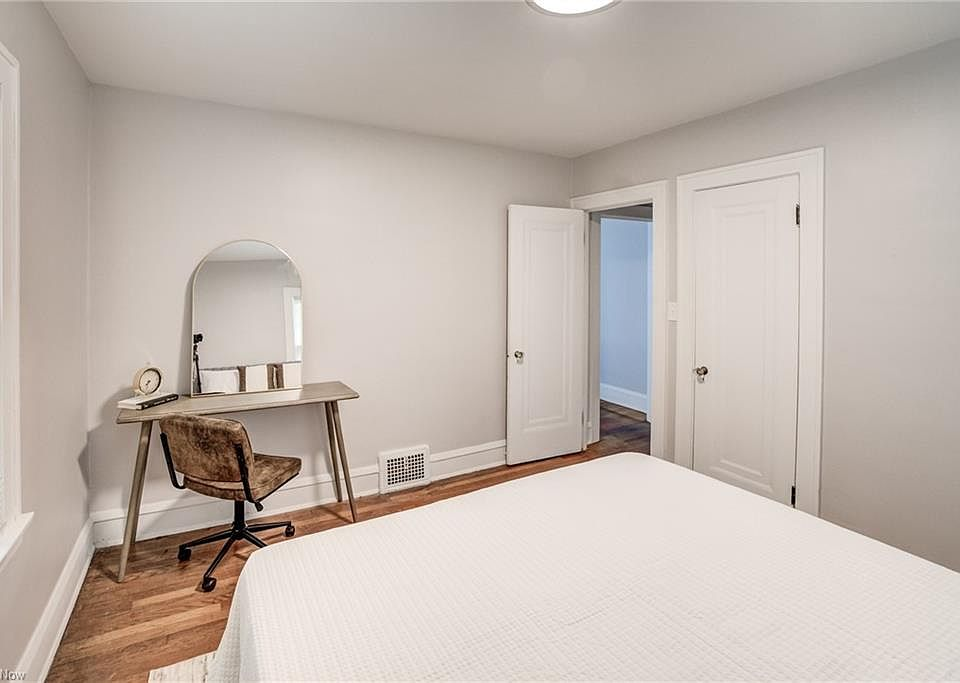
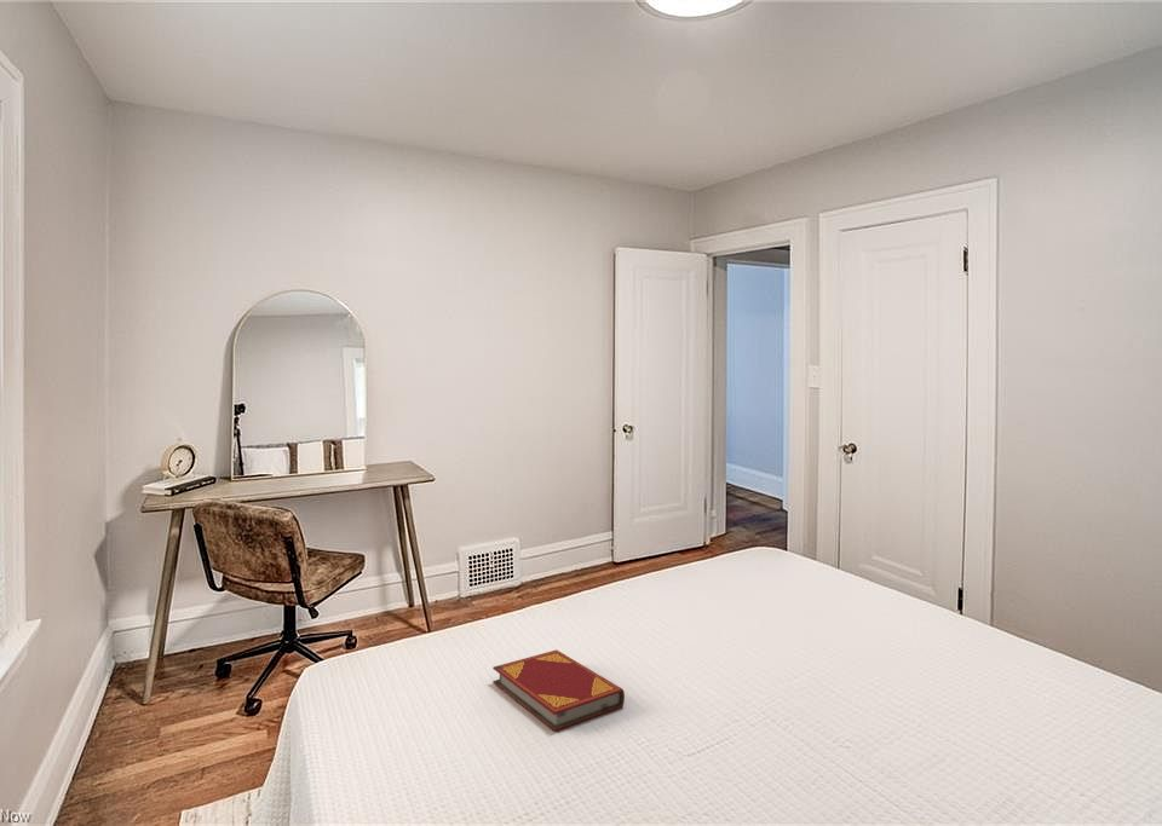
+ hardback book [491,648,626,732]
